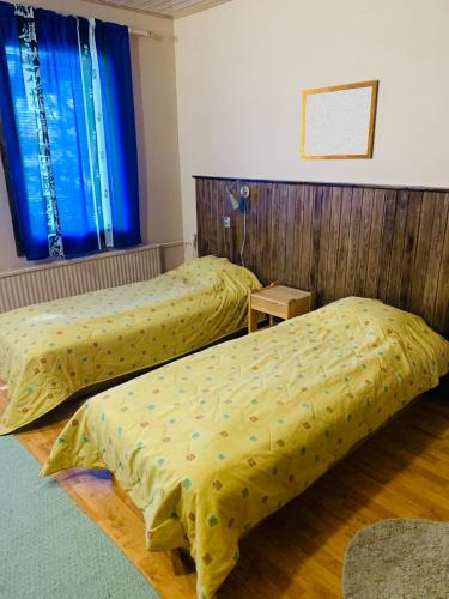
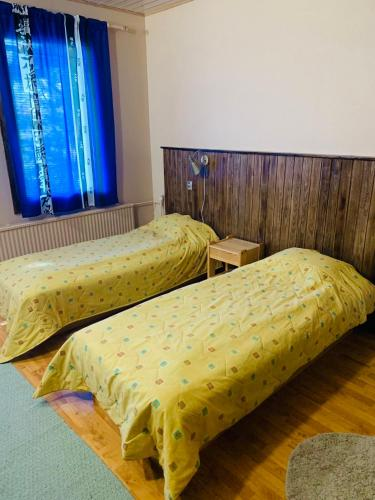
- writing board [299,79,381,161]
